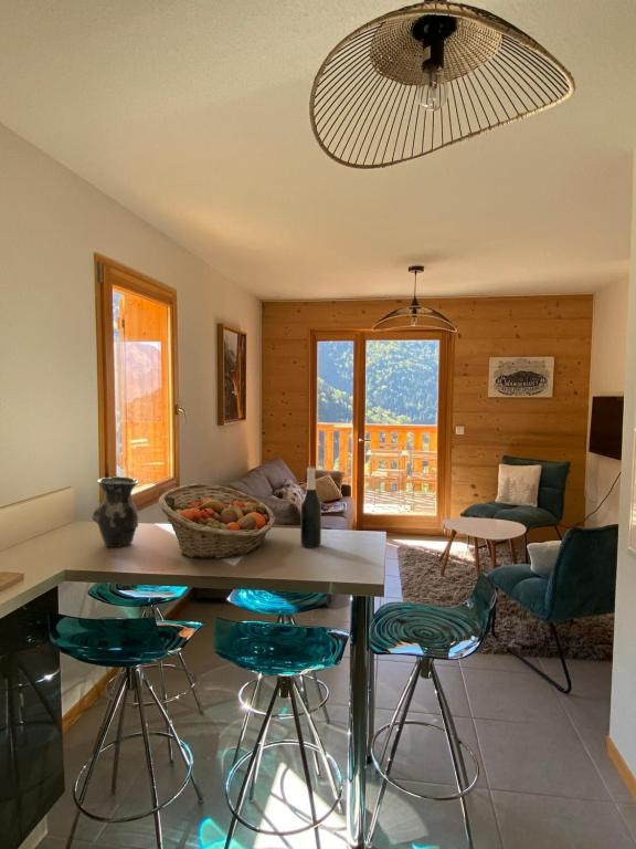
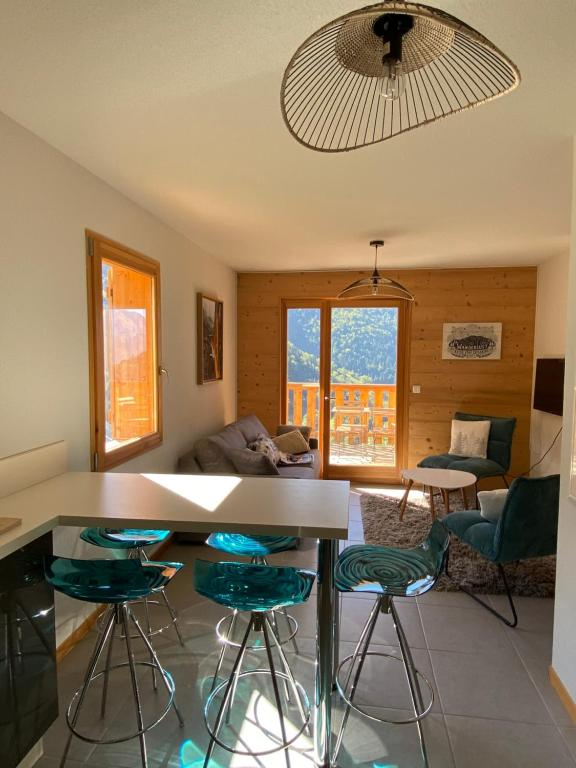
- fruit basket [158,483,276,560]
- wine bottle [299,465,322,548]
- vase [92,475,139,548]
